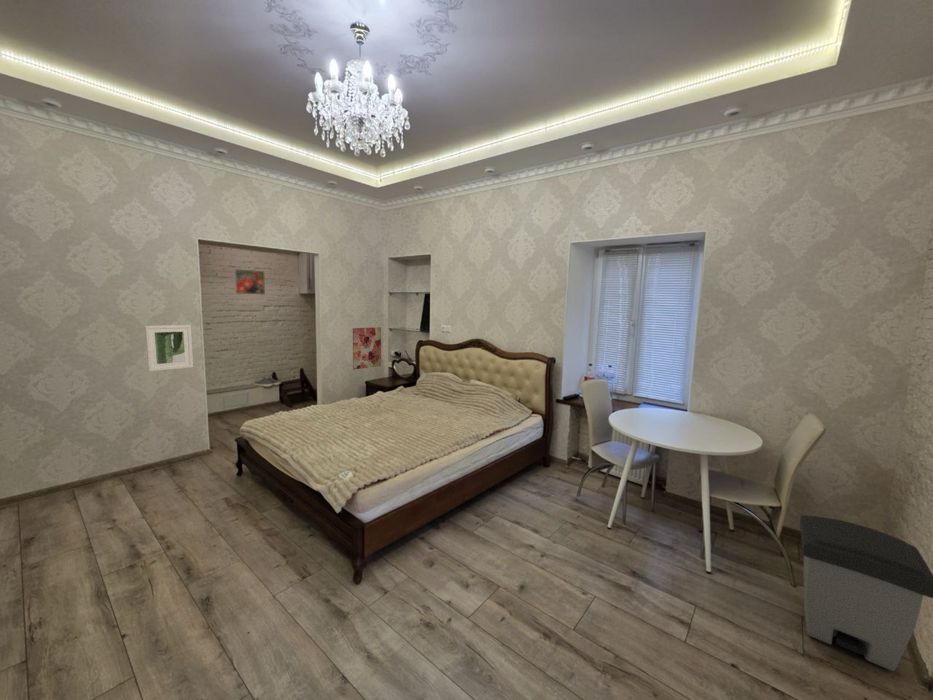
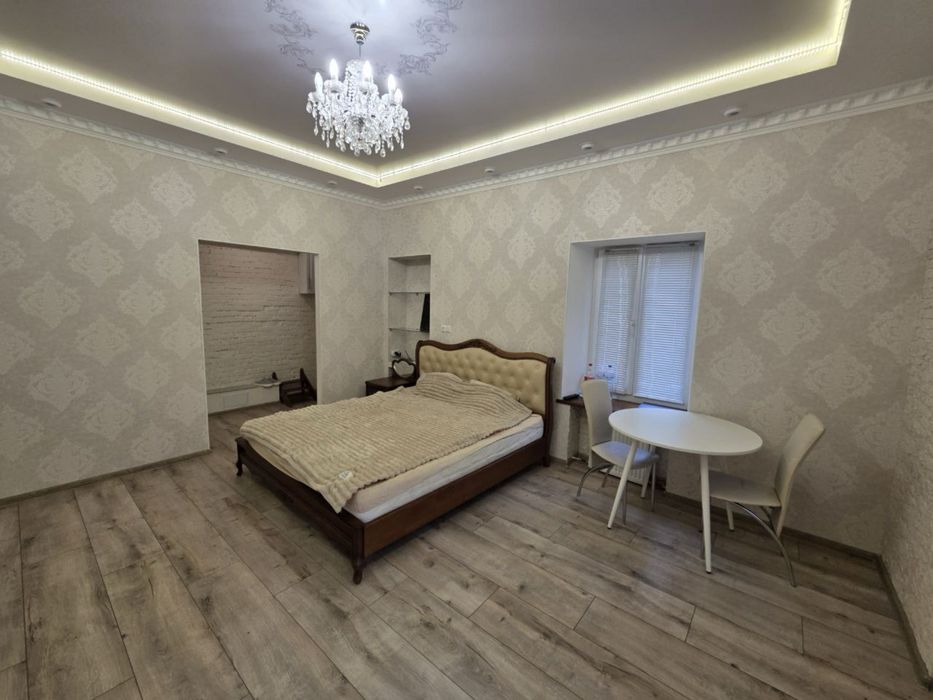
- trash can [799,514,933,672]
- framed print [144,324,194,372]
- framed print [233,268,266,296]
- wall art [352,326,382,370]
